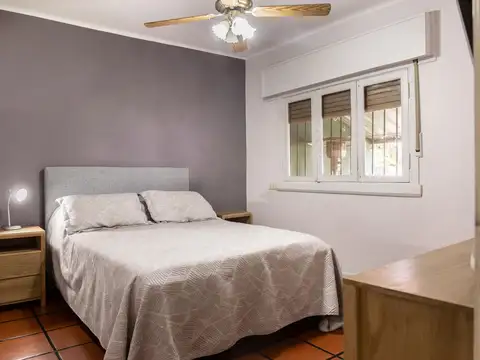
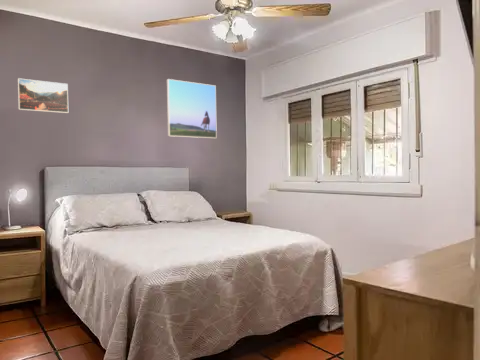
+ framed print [17,77,69,114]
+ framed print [166,78,218,139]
